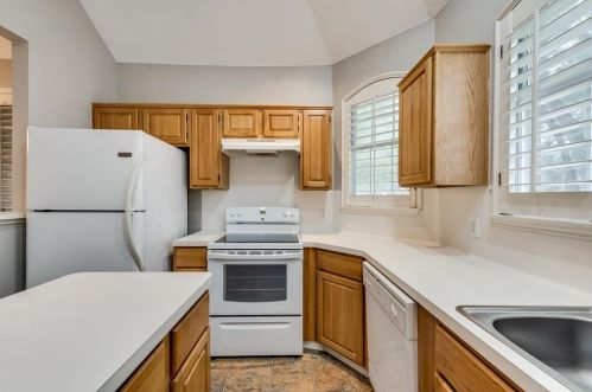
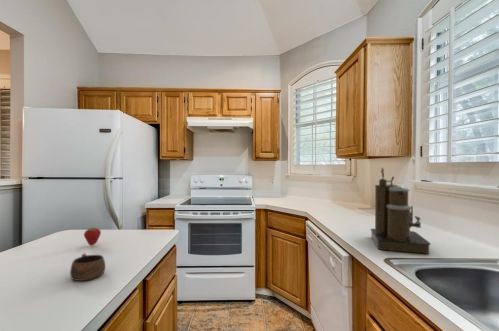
+ coffee maker [369,167,432,255]
+ cup [69,252,106,282]
+ fruit [83,226,102,246]
